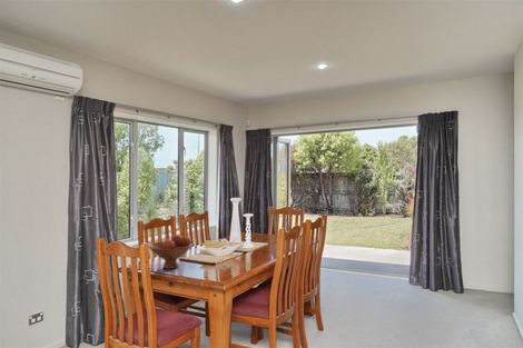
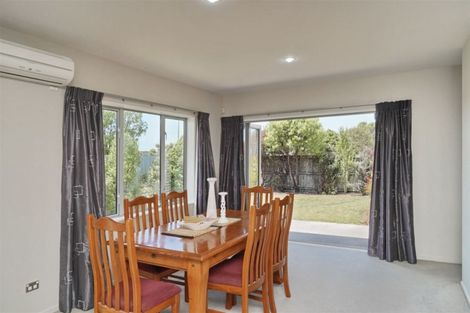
- fruit bowl [148,233,194,270]
